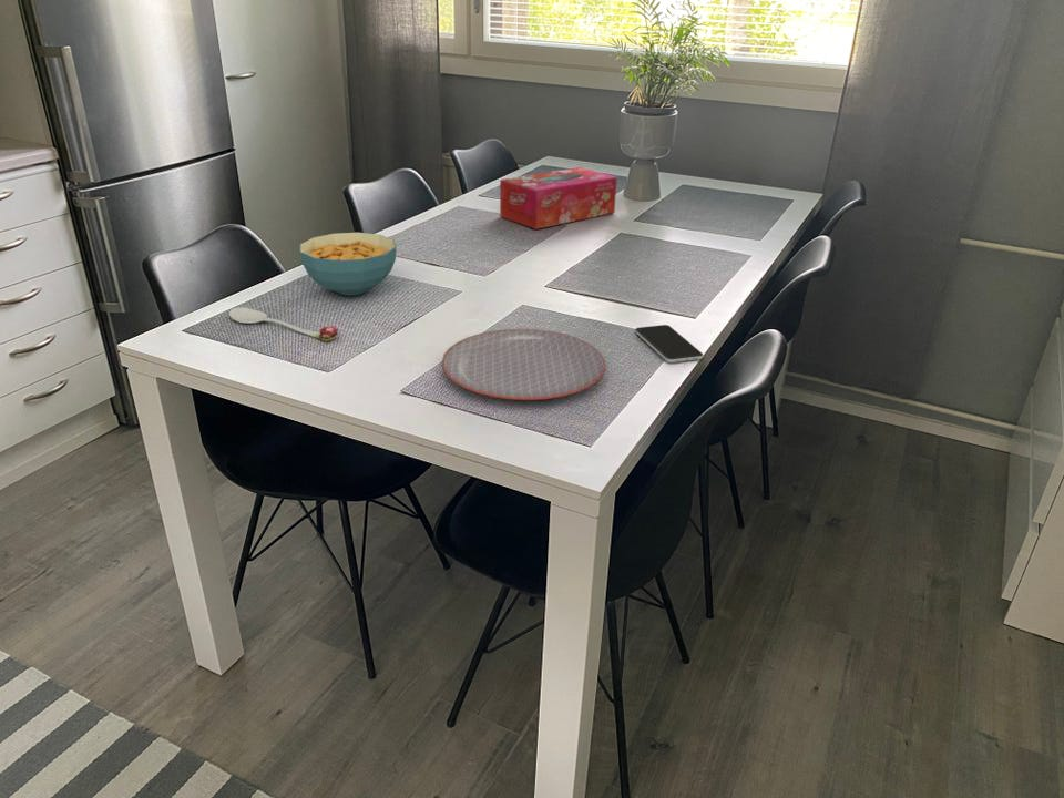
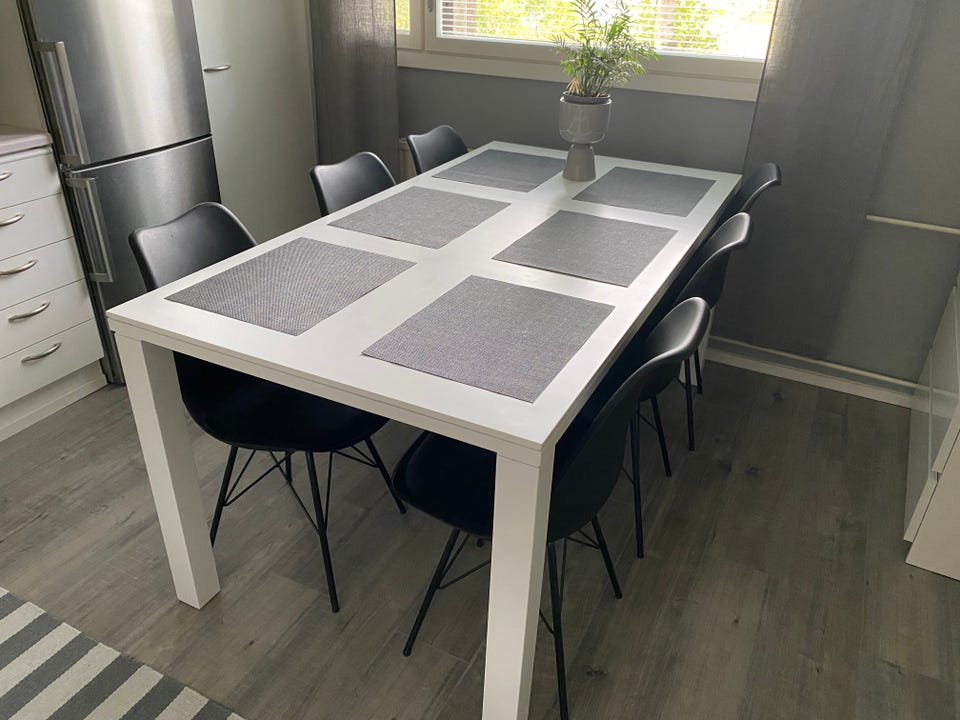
- plate [441,328,606,401]
- spoon [228,307,340,342]
- smartphone [634,324,704,364]
- tissue box [499,166,618,231]
- cereal bowl [298,232,398,296]
